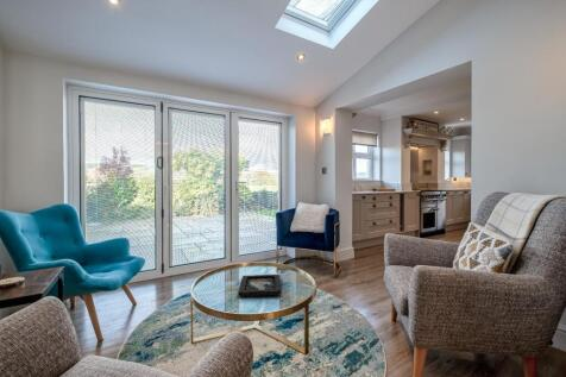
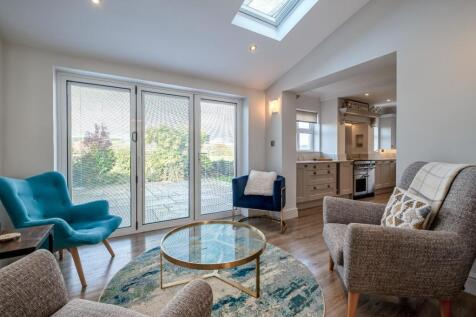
- decorative tray [237,274,283,297]
